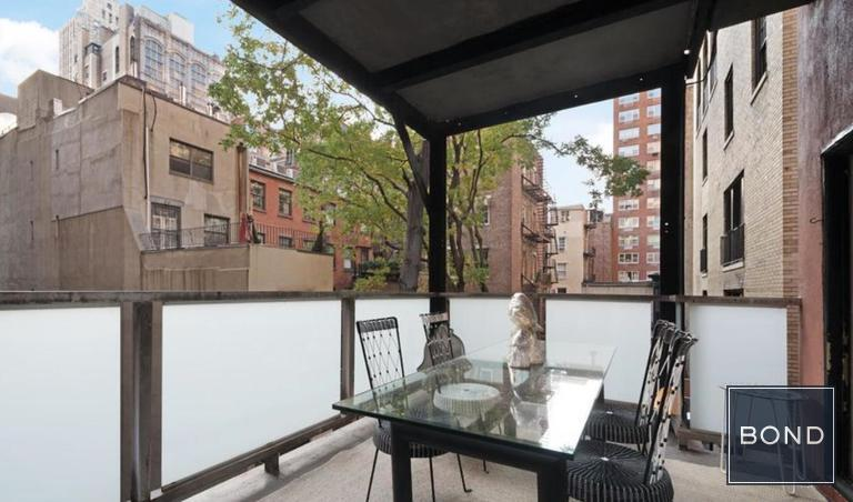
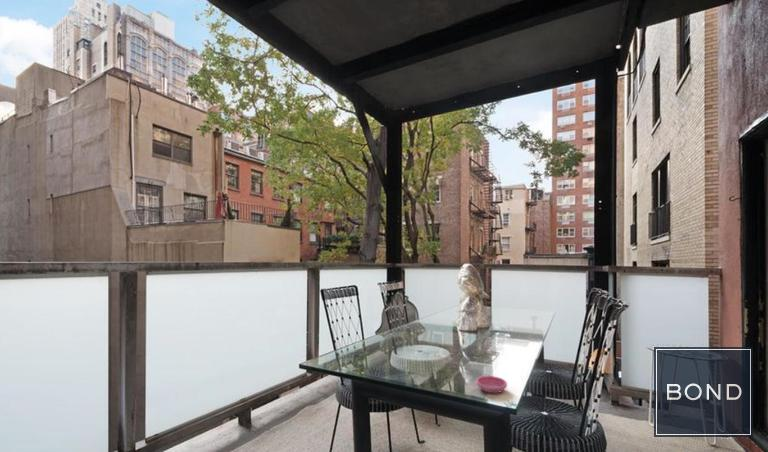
+ saucer [475,375,508,394]
